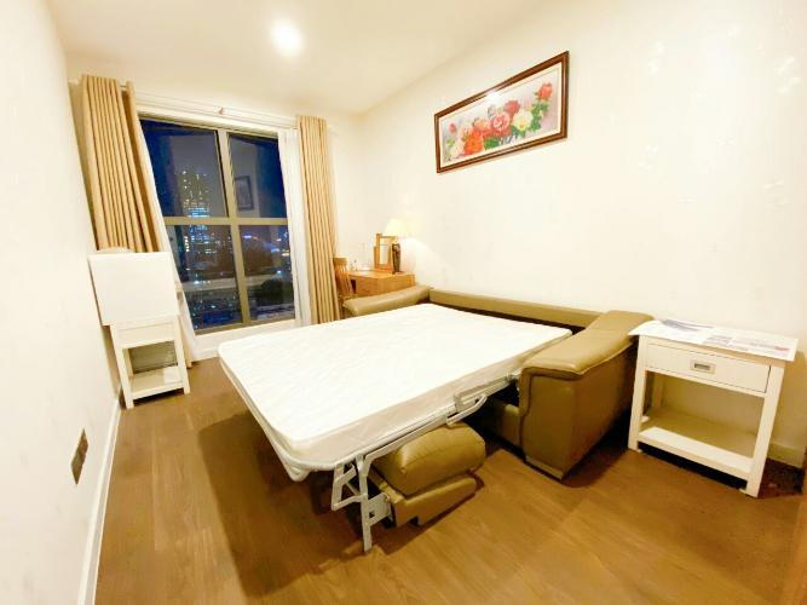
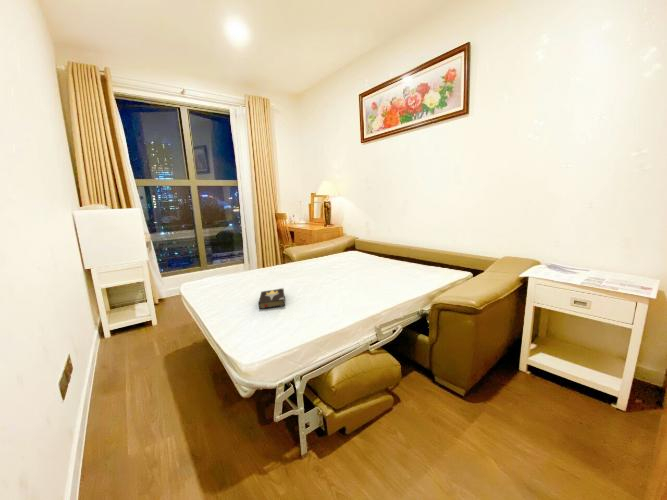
+ hardback book [257,287,286,310]
